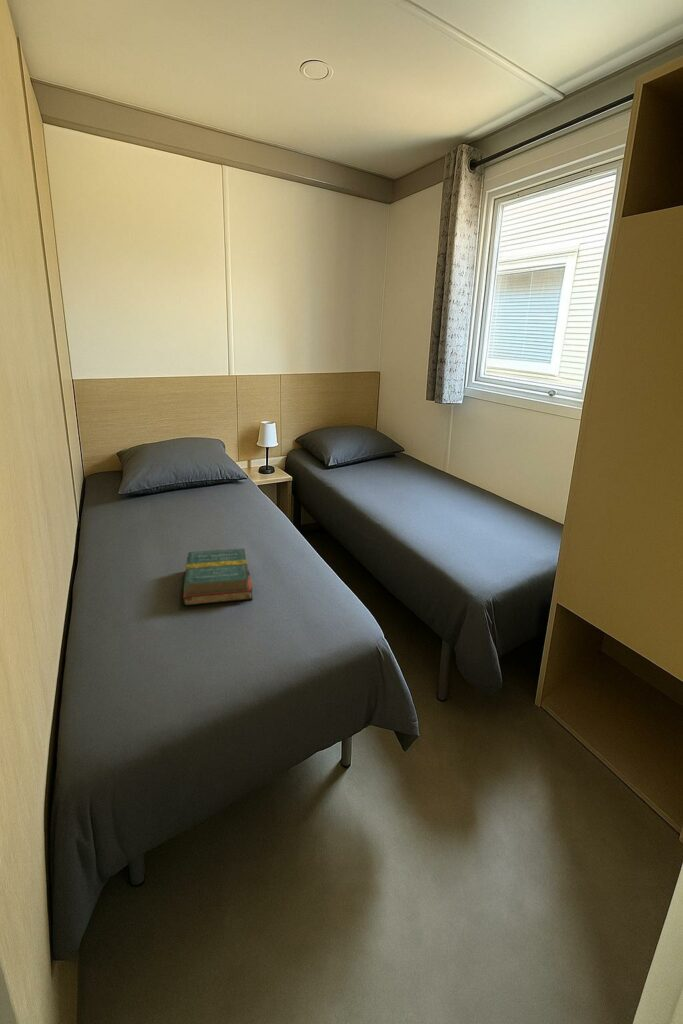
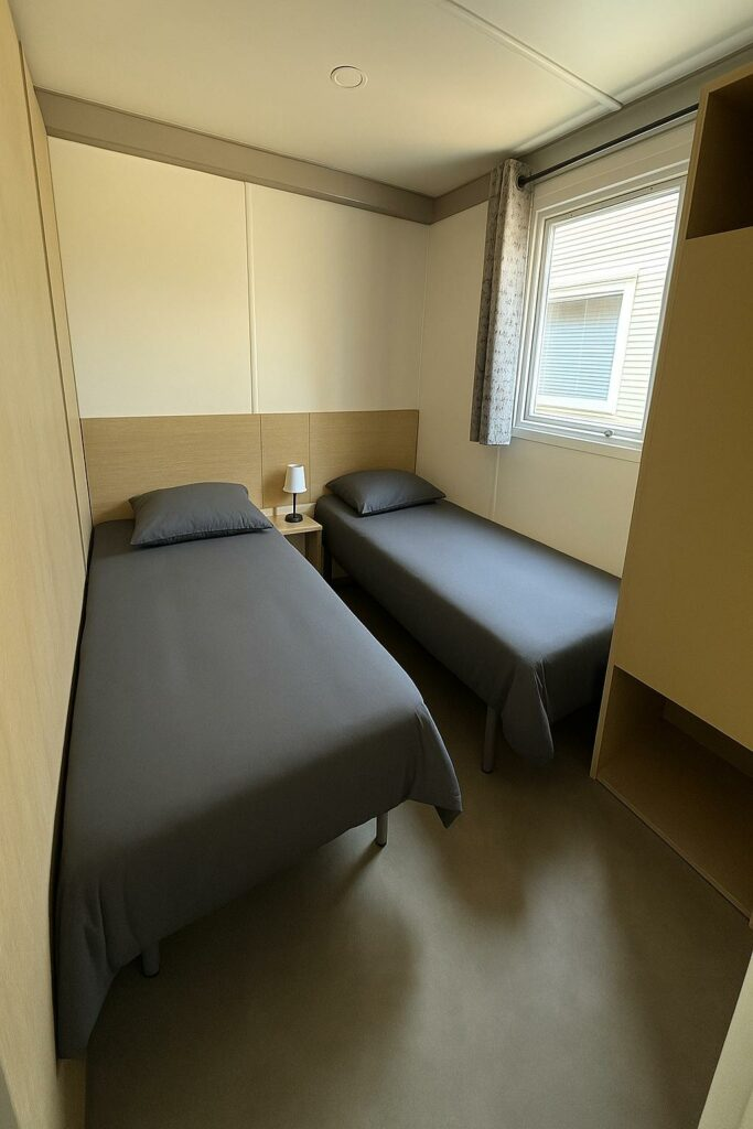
- hardback book [182,548,254,607]
